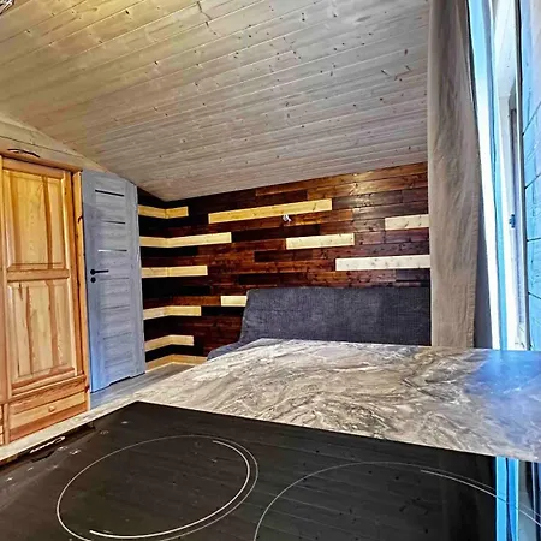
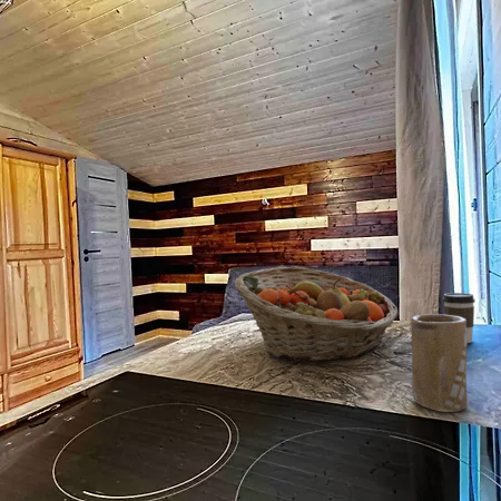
+ coffee cup [442,292,477,344]
+ fruit basket [234,266,399,363]
+ mug [410,313,468,413]
